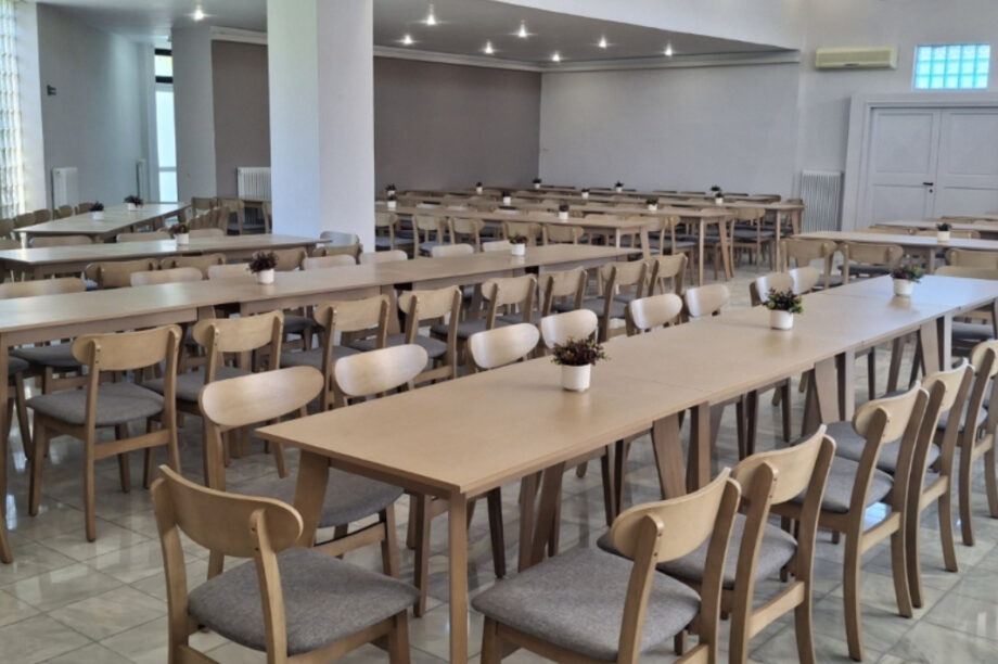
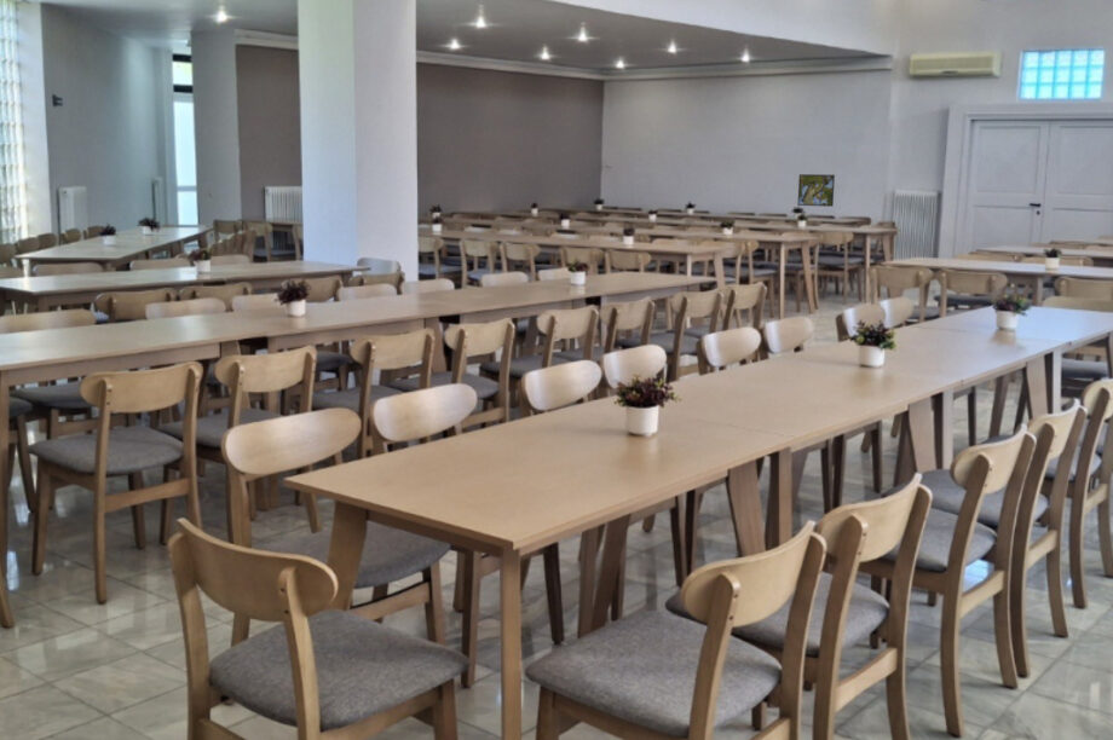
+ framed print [796,173,836,208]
